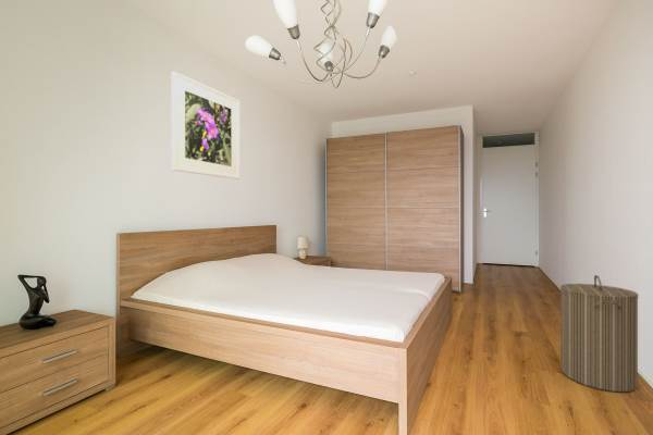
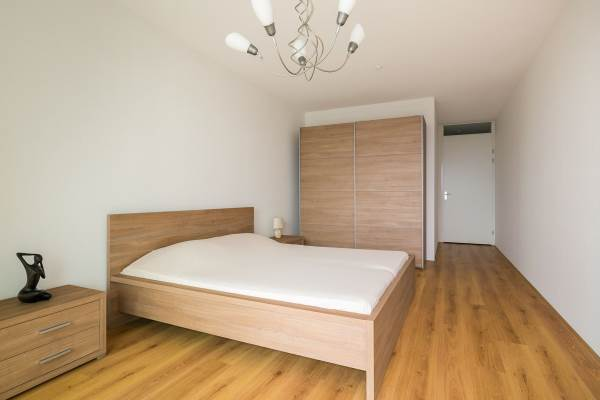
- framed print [171,71,241,181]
- laundry hamper [559,274,640,394]
